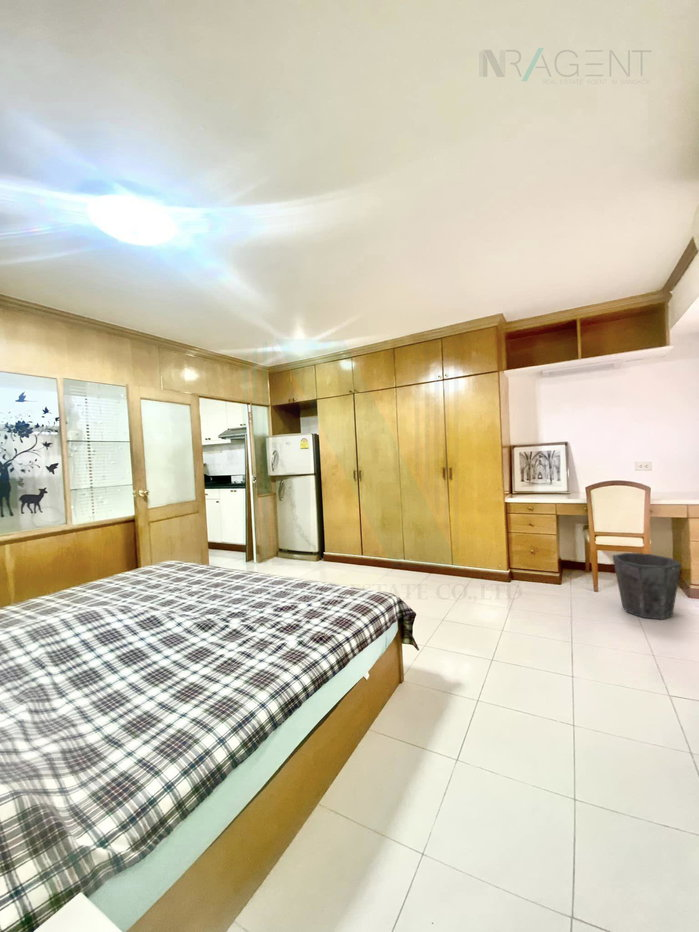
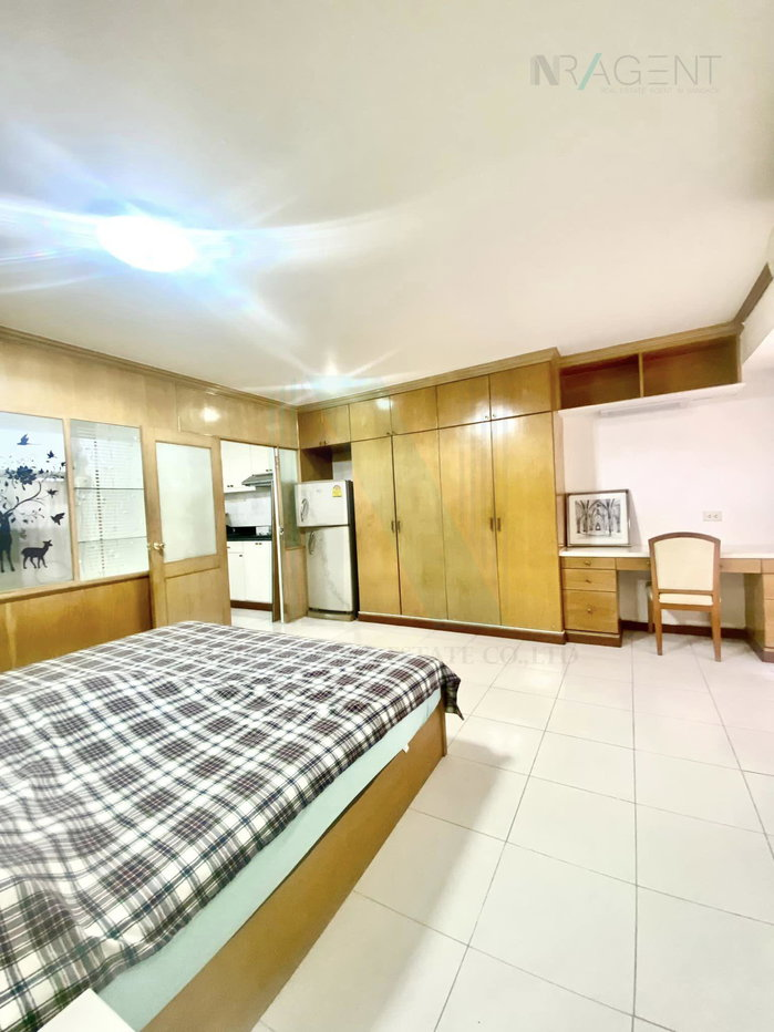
- waste bin [611,552,682,621]
